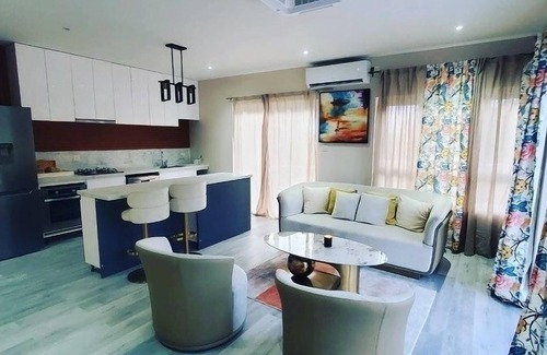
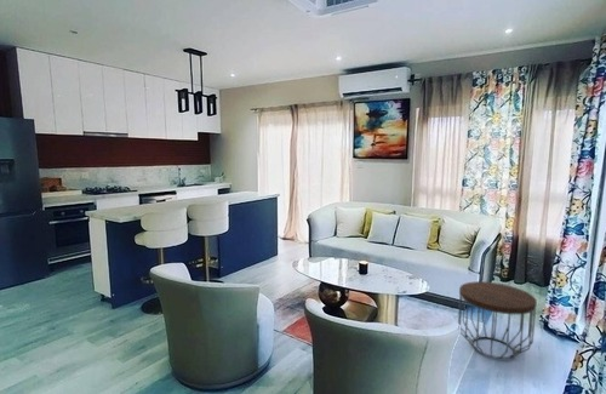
+ side table [457,280,538,360]
